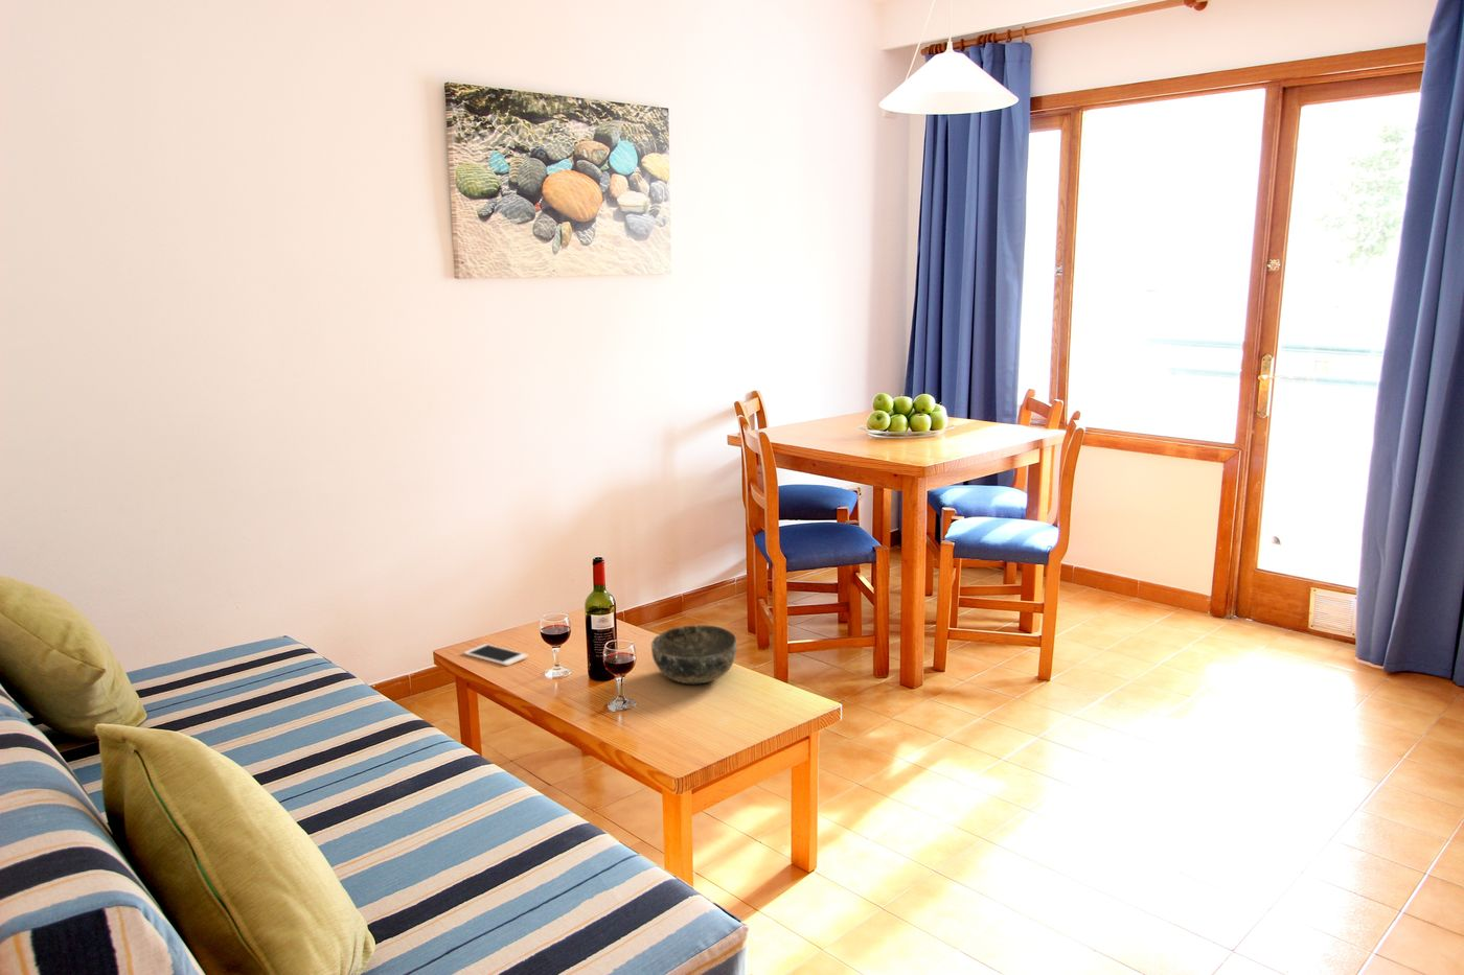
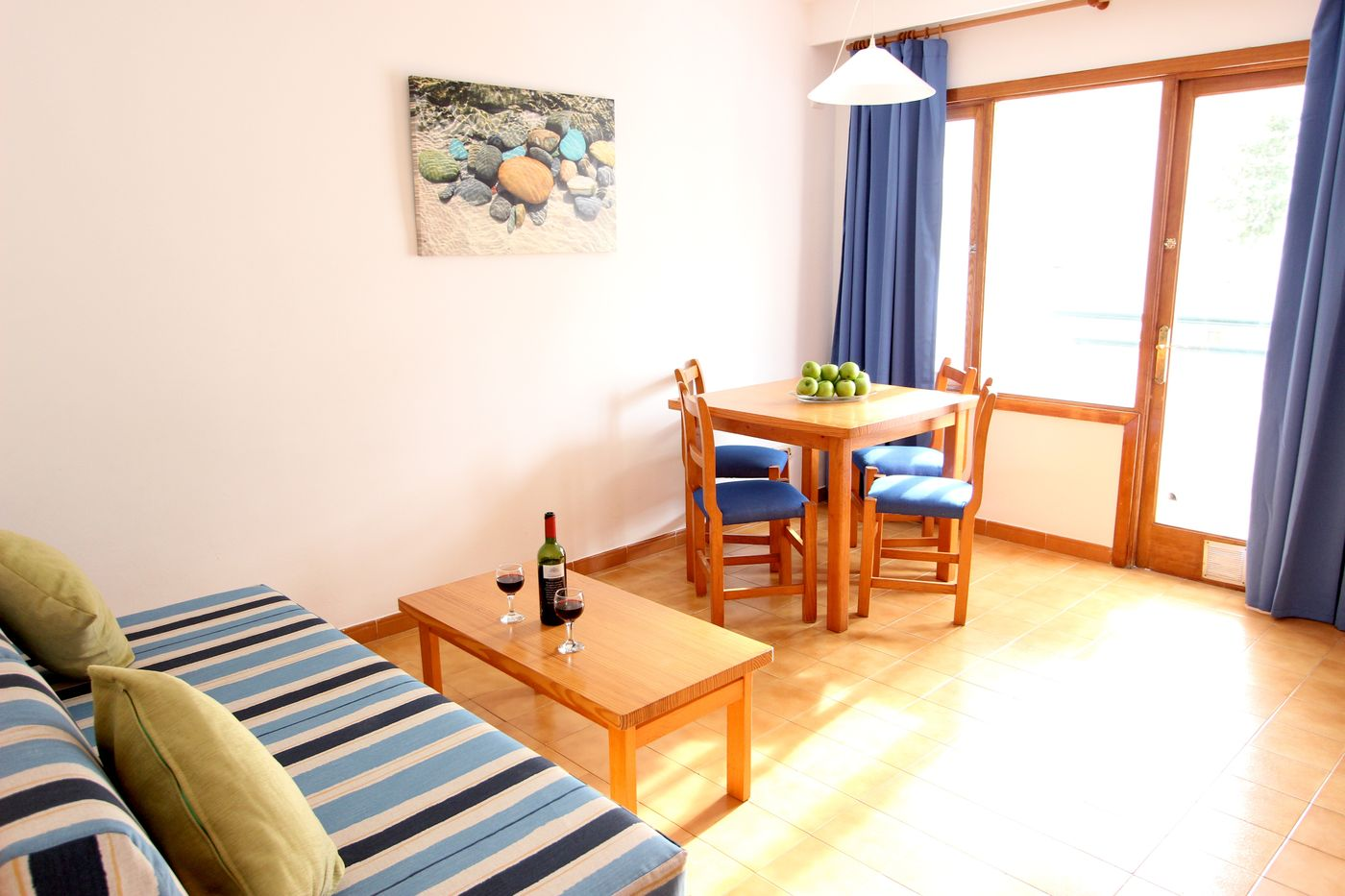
- bowl [651,624,738,684]
- cell phone [464,643,529,667]
